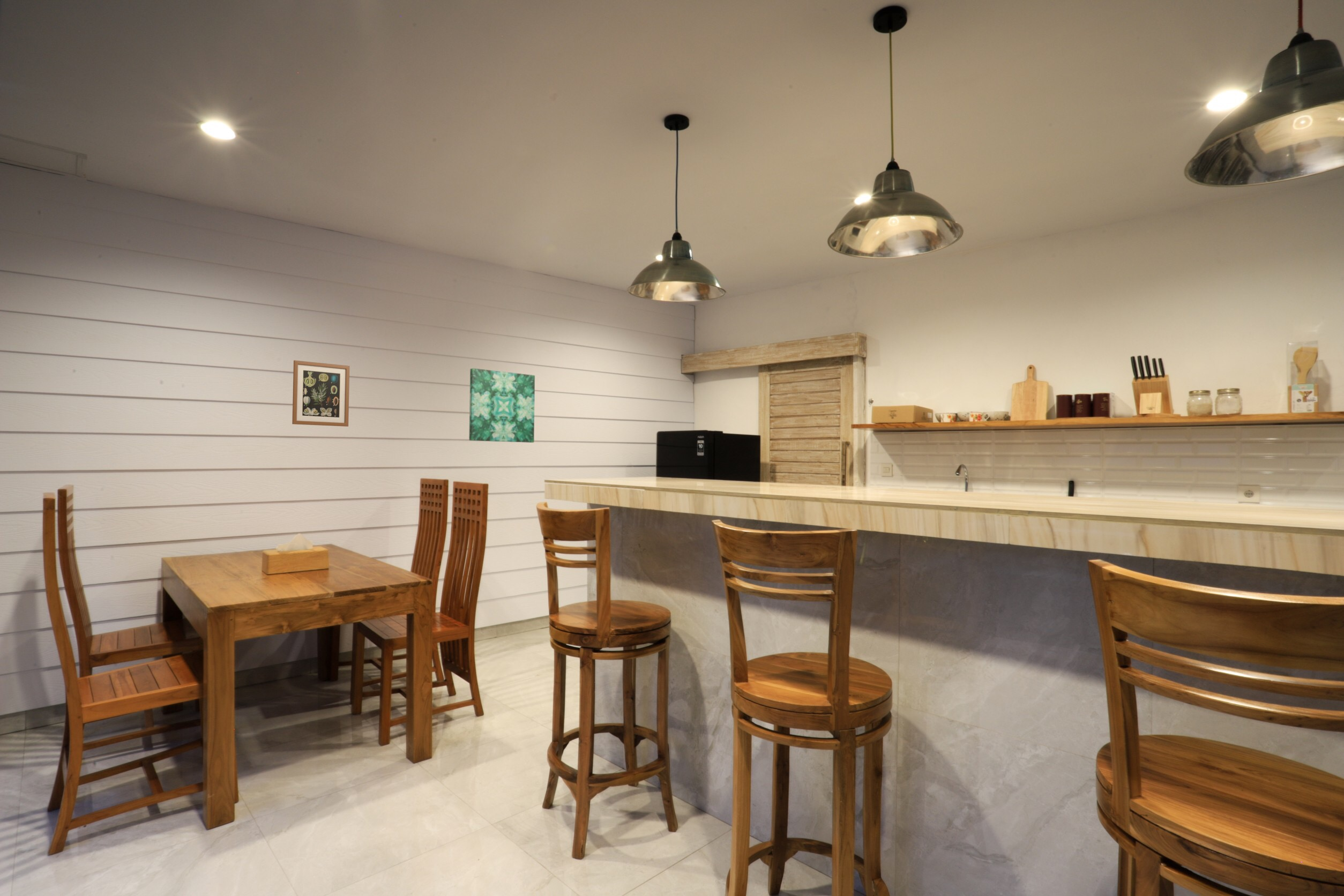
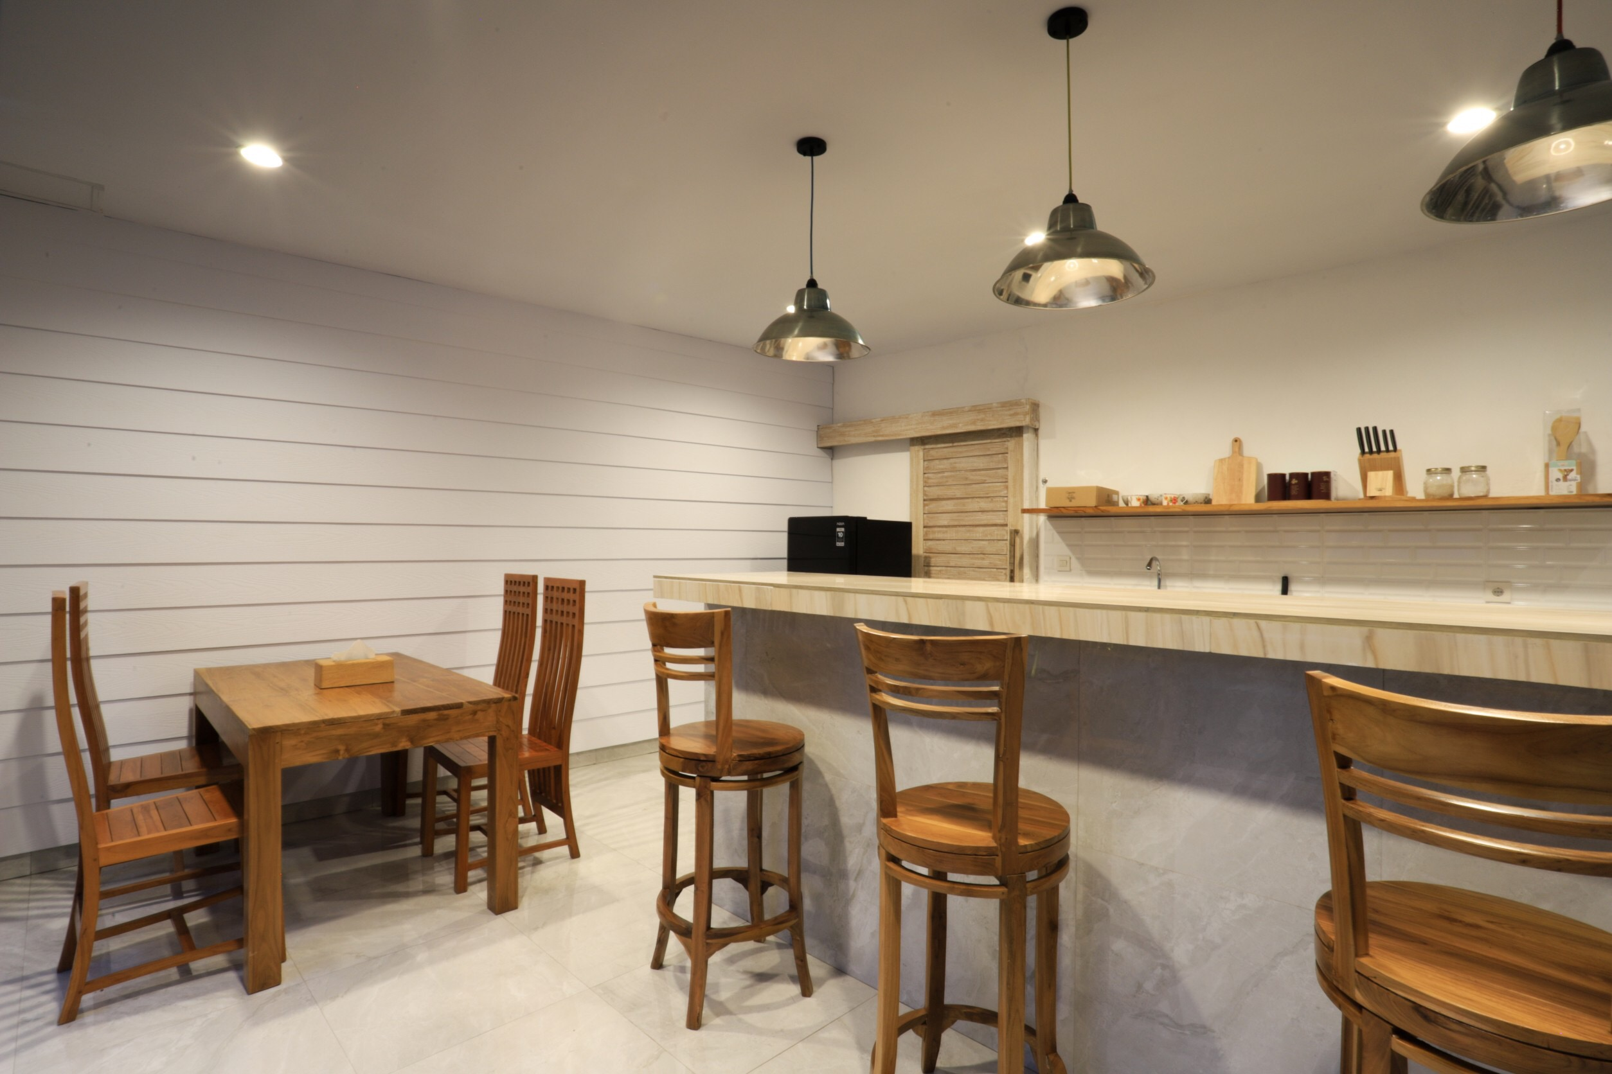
- wall art [468,368,535,443]
- wall art [292,360,350,427]
